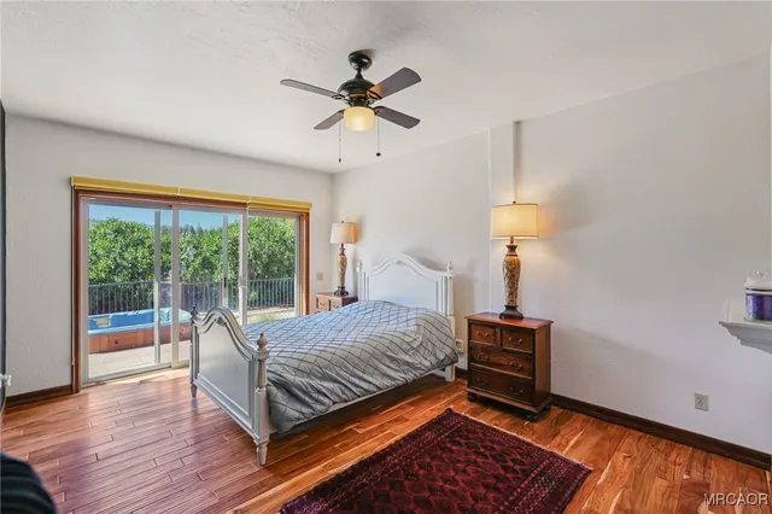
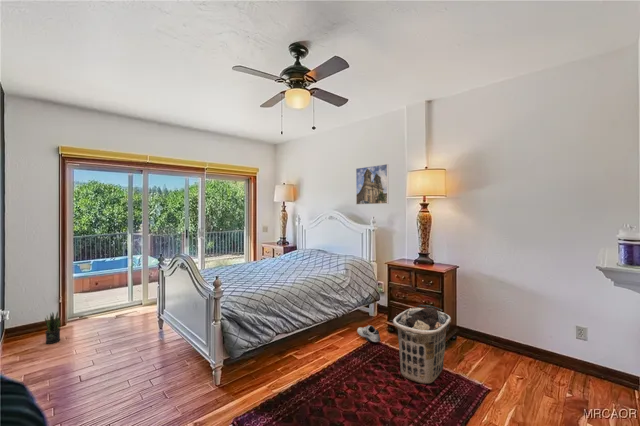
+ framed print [355,163,390,205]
+ shoe [356,324,381,343]
+ clothes hamper [392,304,452,385]
+ potted plant [44,311,62,345]
